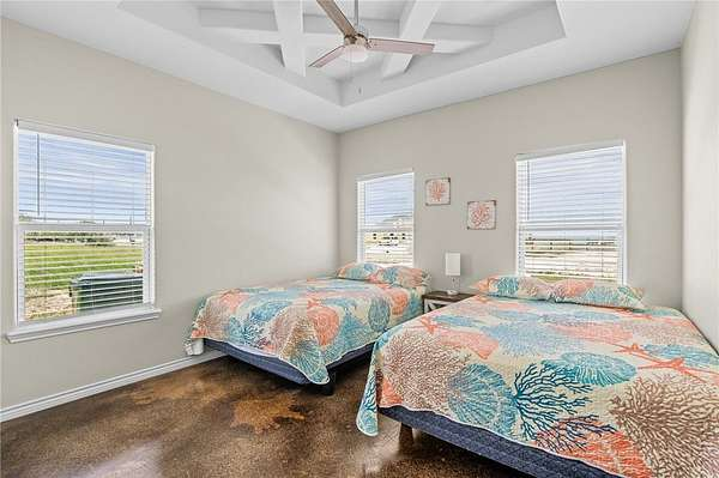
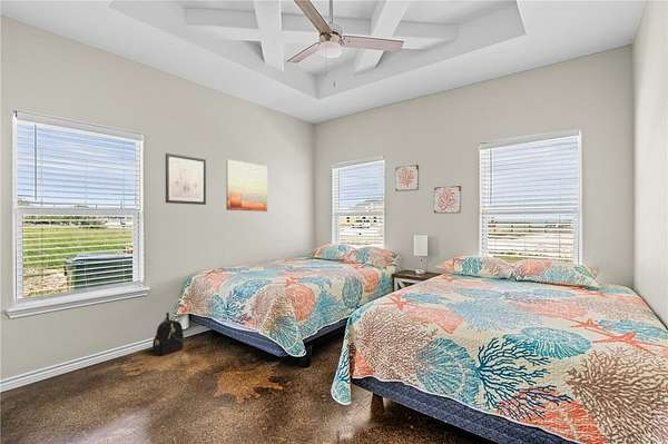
+ backpack [151,312,186,356]
+ wall art [165,152,207,206]
+ wall art [225,159,268,213]
